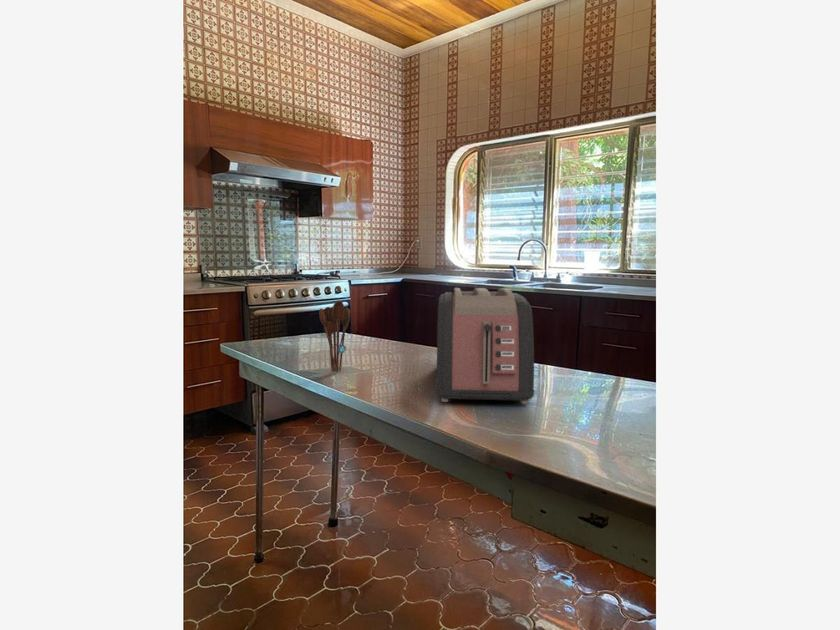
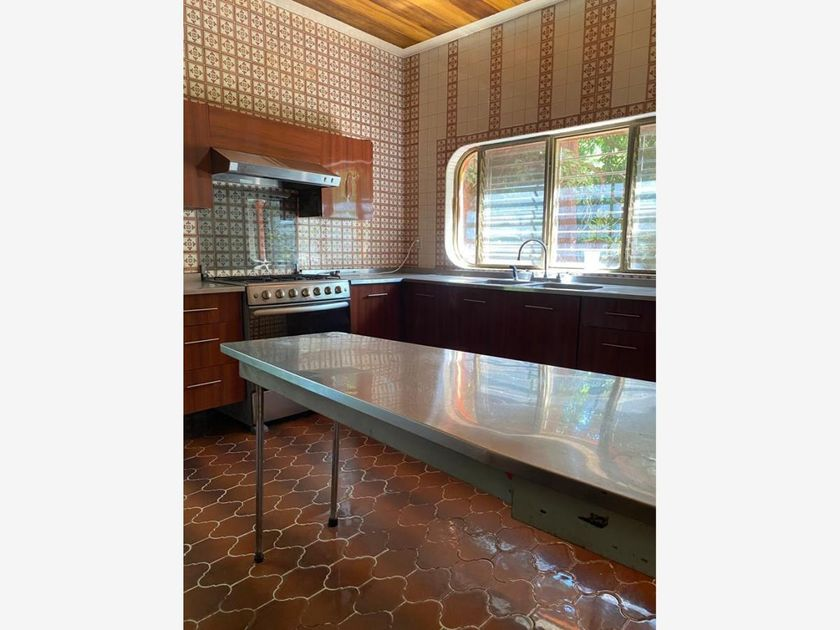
- toaster [434,287,535,405]
- utensil holder [318,300,351,373]
